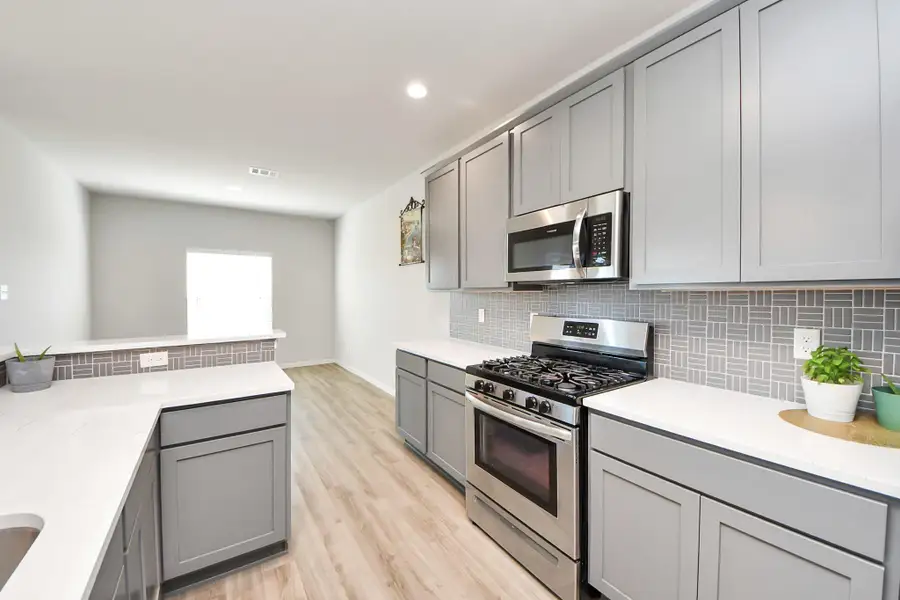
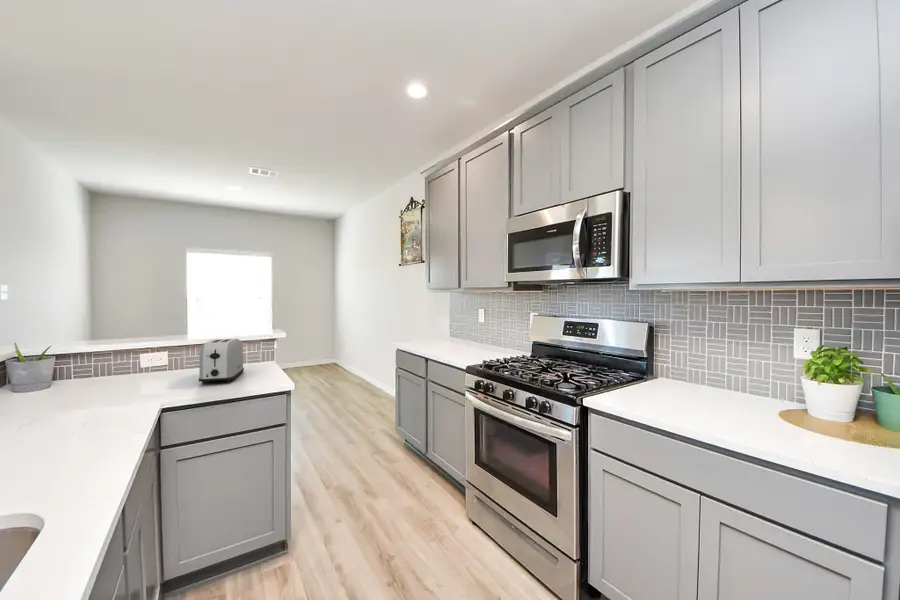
+ toaster [198,338,245,384]
